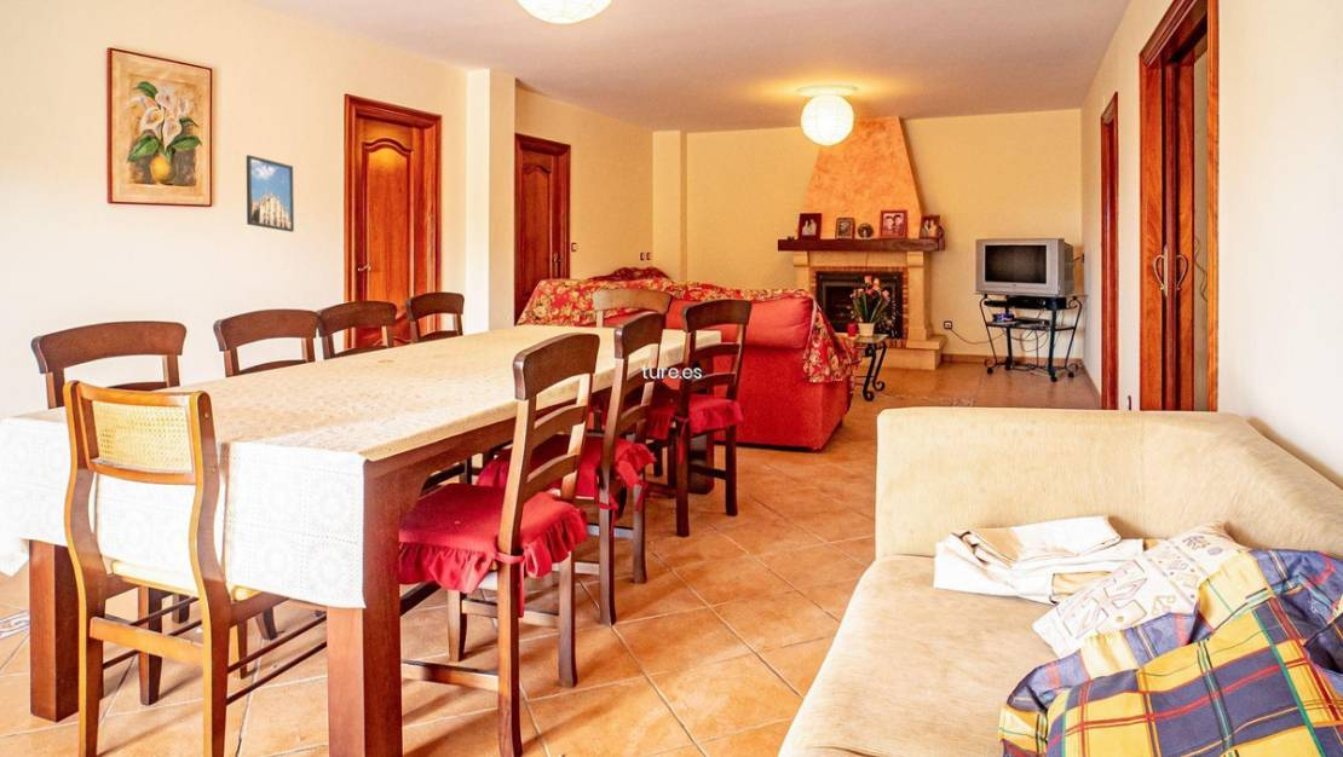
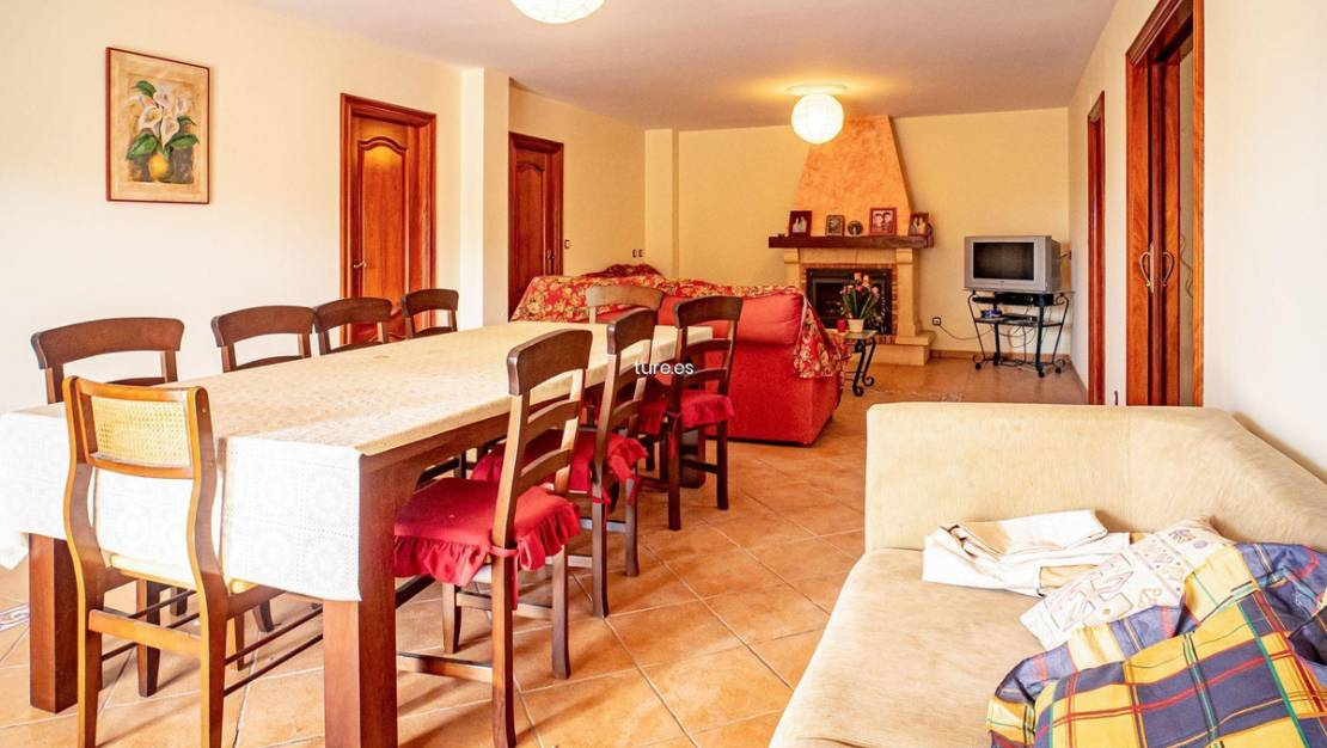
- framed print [246,154,295,233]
